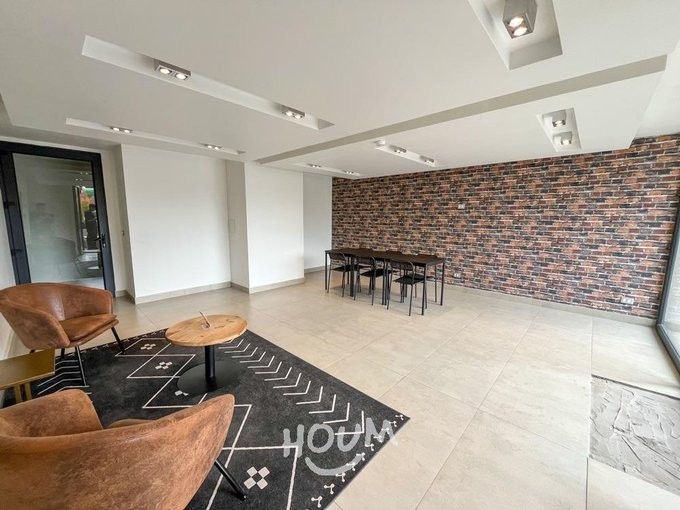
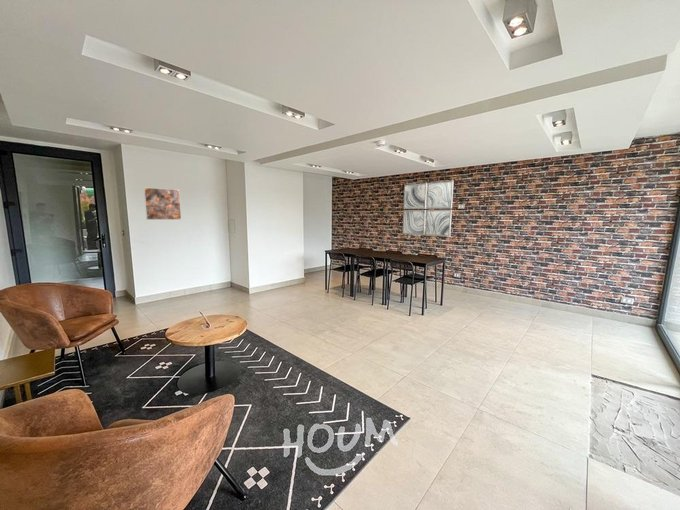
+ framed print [143,187,182,221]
+ wall art [402,180,455,237]
